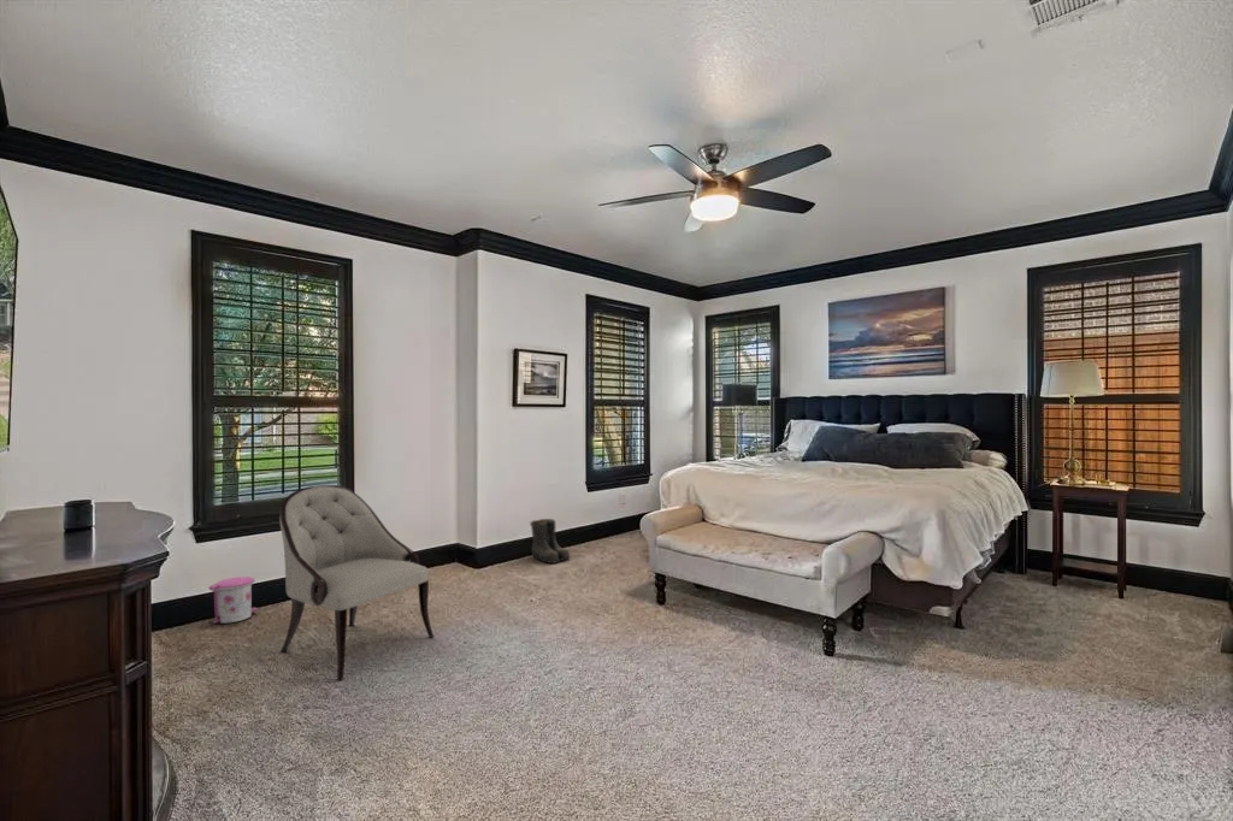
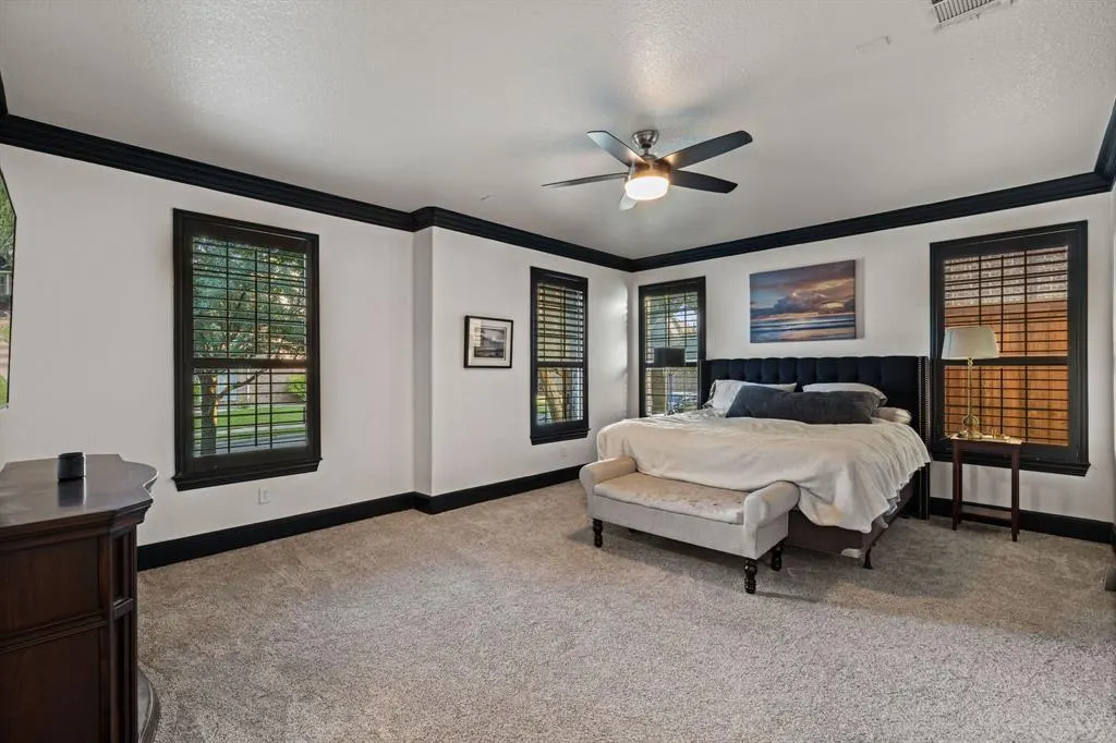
- armchair [278,484,435,681]
- boots [529,518,572,565]
- trash can [207,575,259,625]
